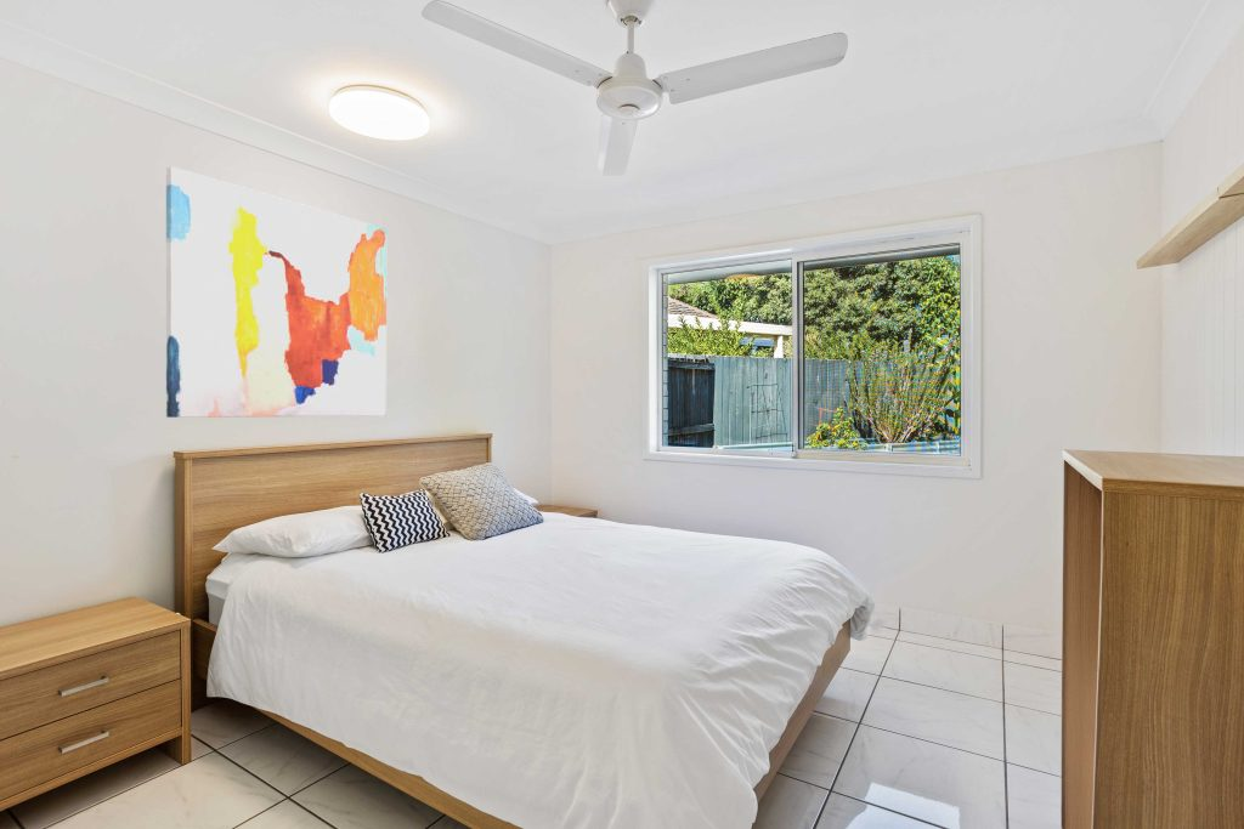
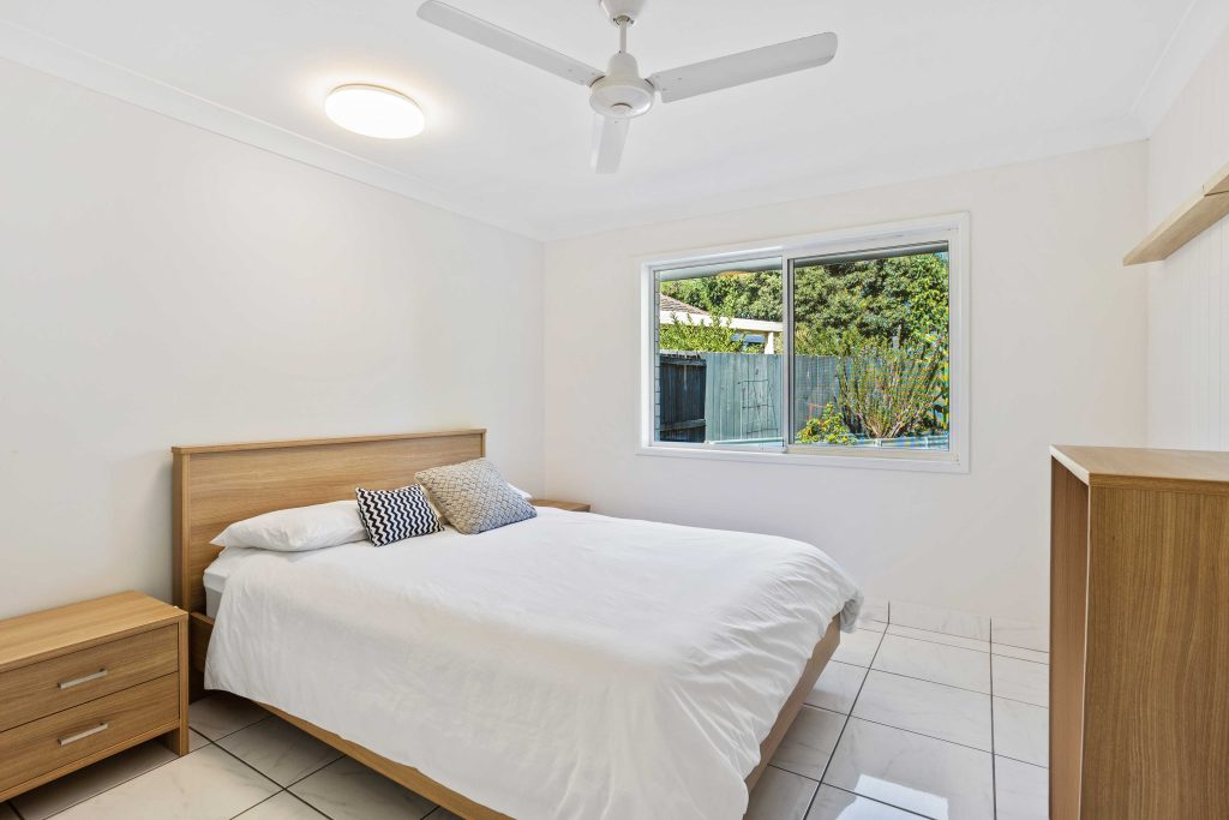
- wall art [165,165,388,419]
